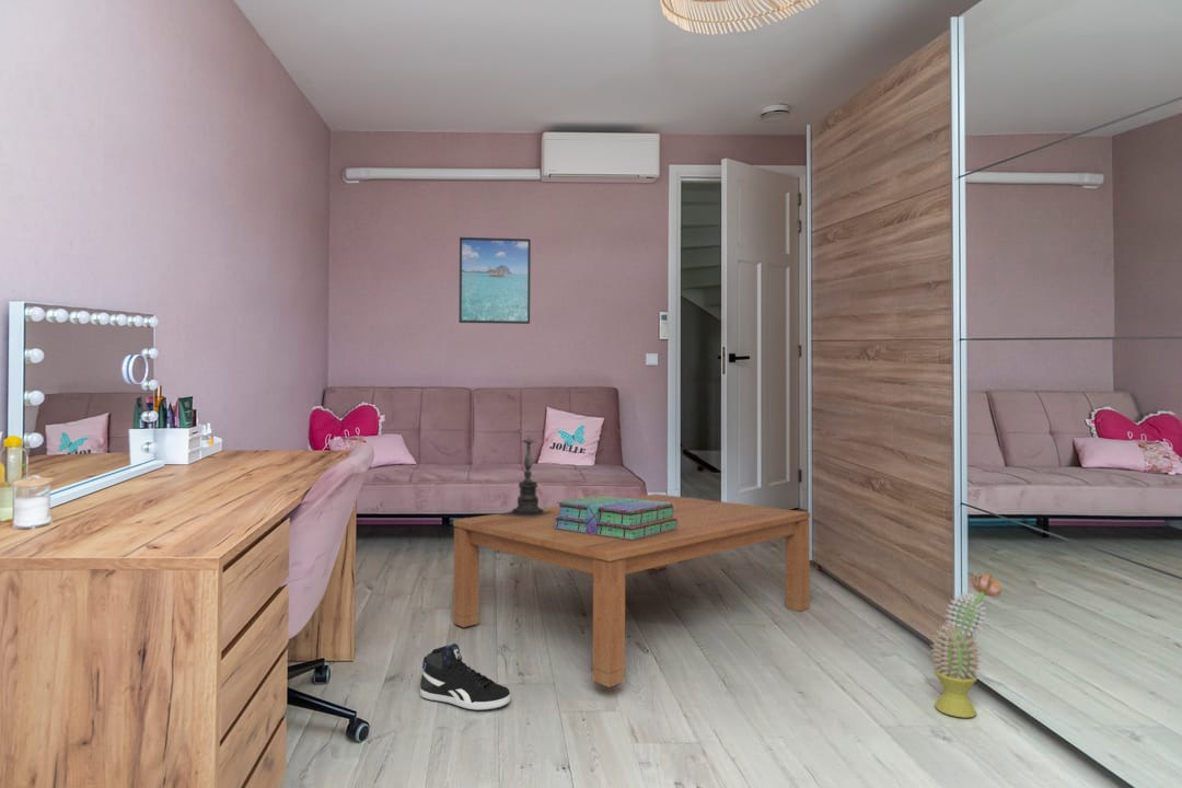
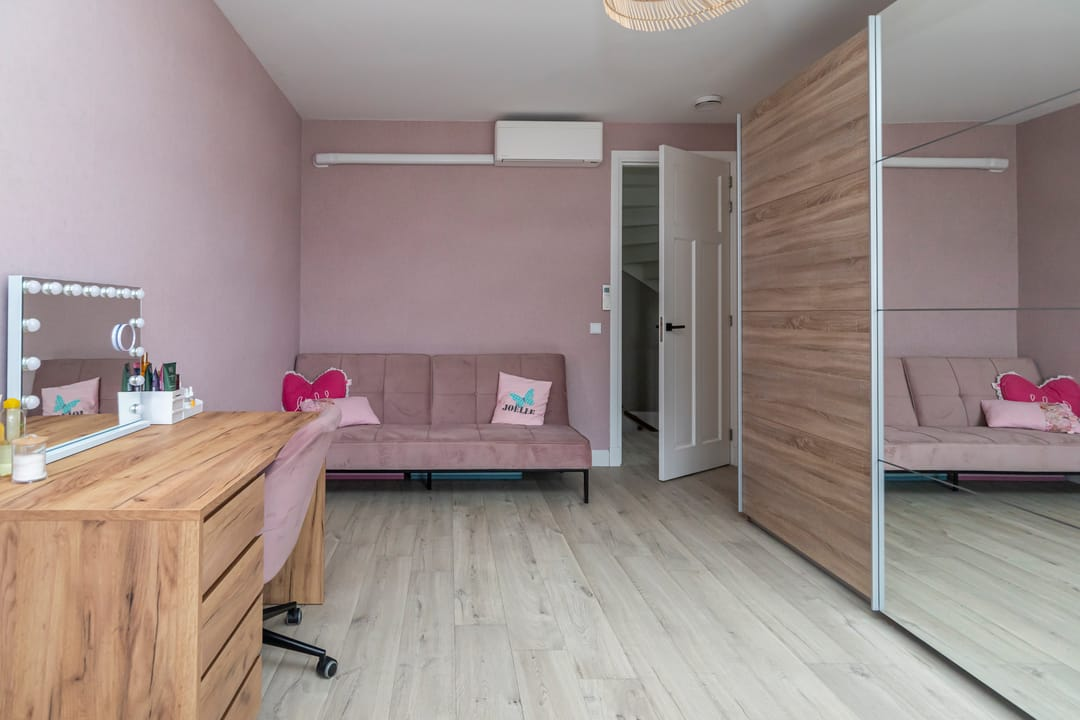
- decorative plant [929,572,1001,719]
- coffee table [452,493,811,688]
- candle holder [499,427,555,518]
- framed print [457,236,532,325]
- sneaker [419,642,512,711]
- stack of books [554,495,677,540]
